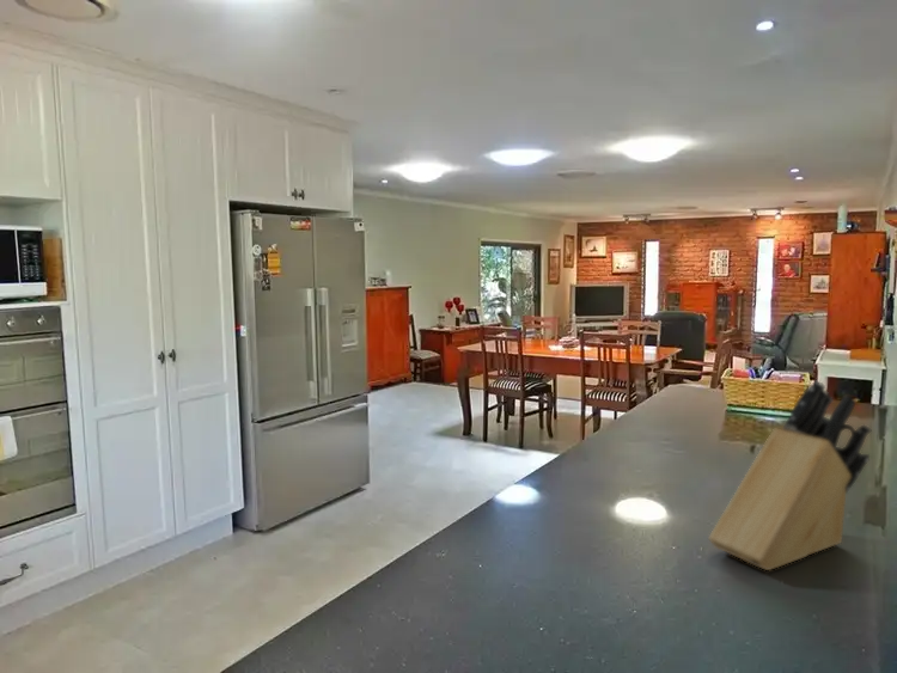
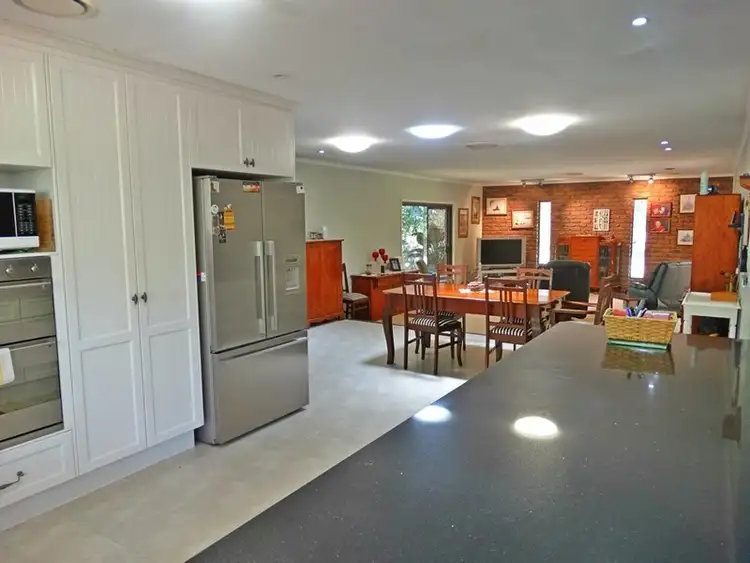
- knife block [707,380,872,571]
